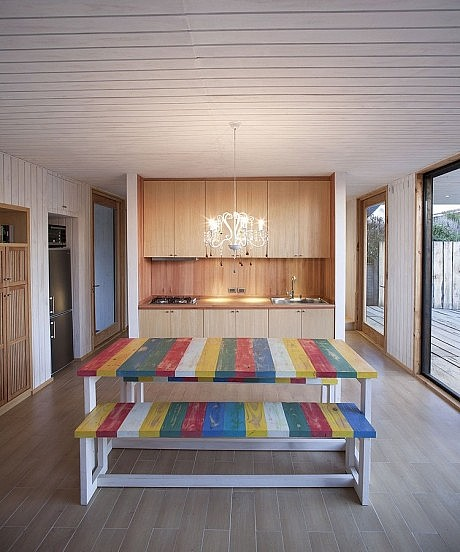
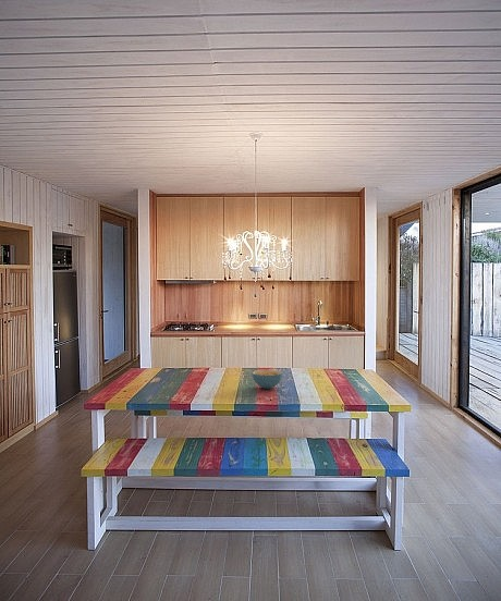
+ cereal bowl [250,369,284,390]
